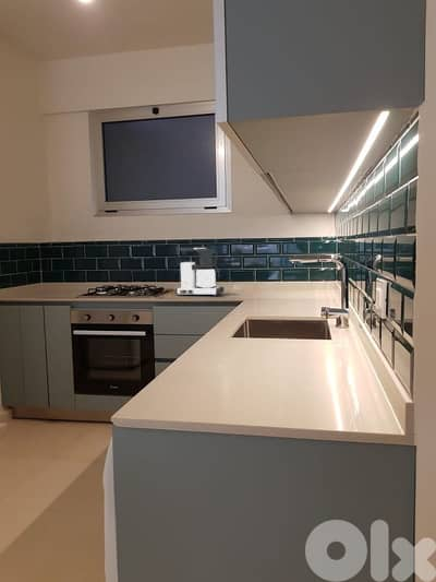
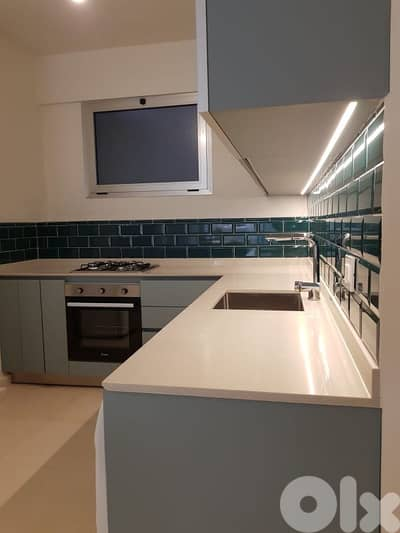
- coffee maker [174,247,225,297]
